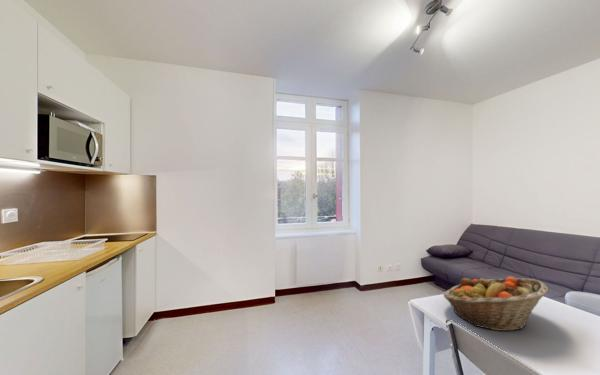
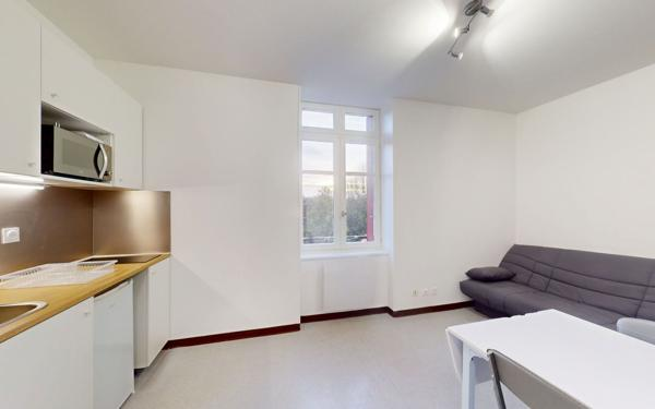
- fruit basket [442,276,549,332]
